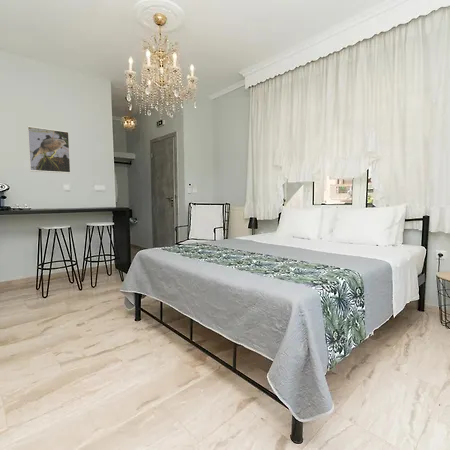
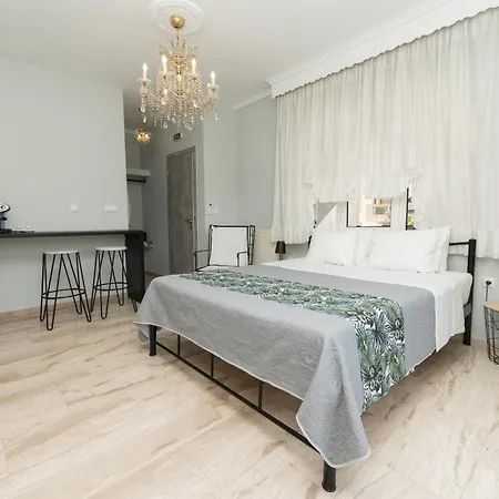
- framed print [26,125,71,175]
